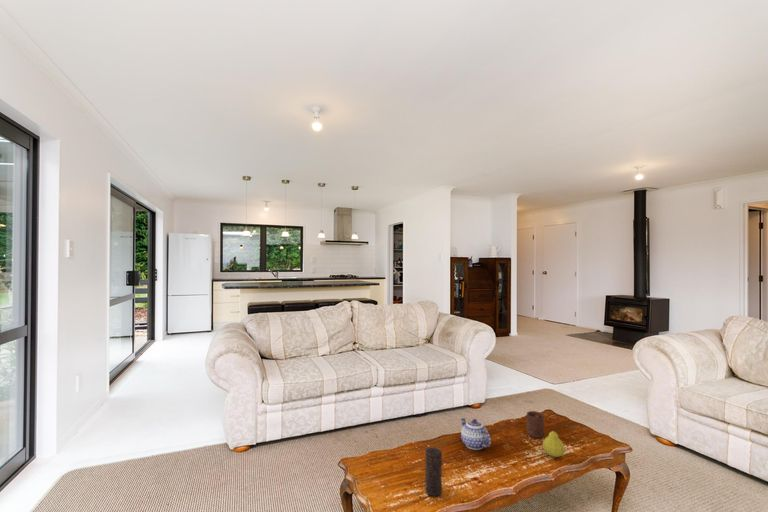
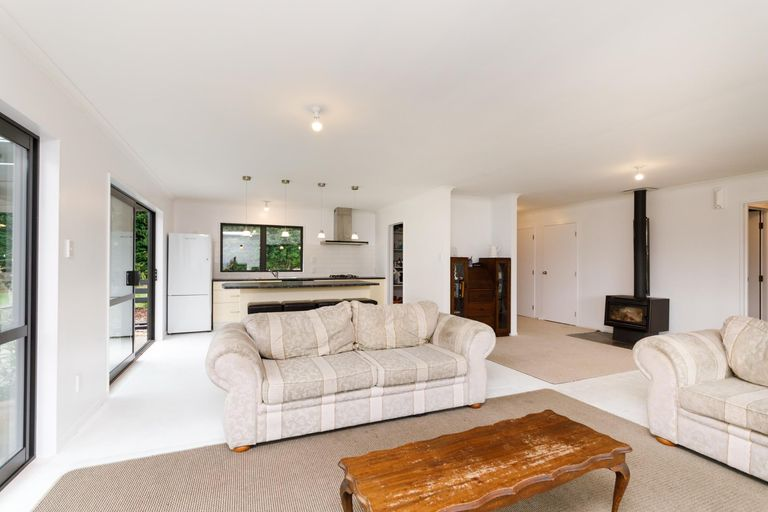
- fruit [542,427,566,458]
- teapot [459,417,492,451]
- cup [526,410,545,439]
- candle [424,447,443,497]
